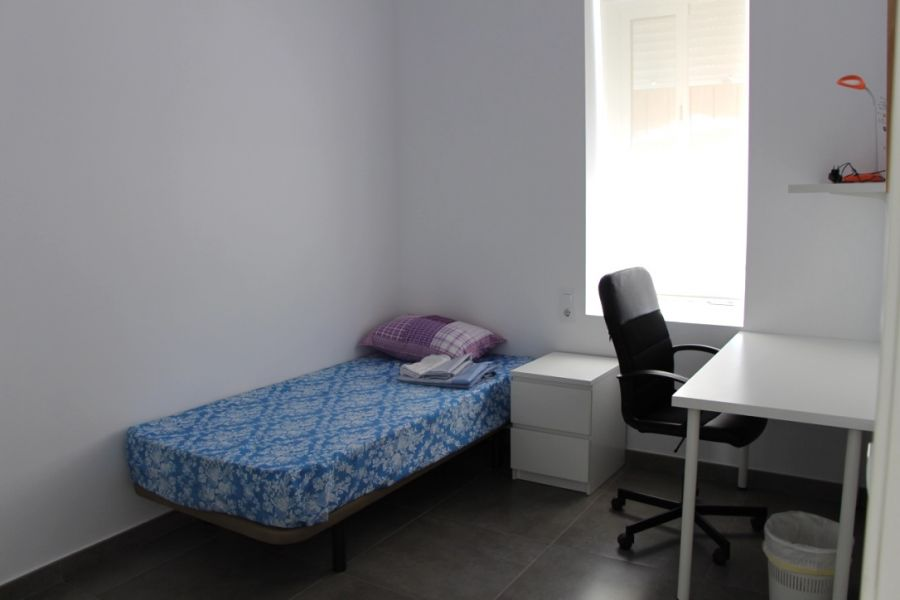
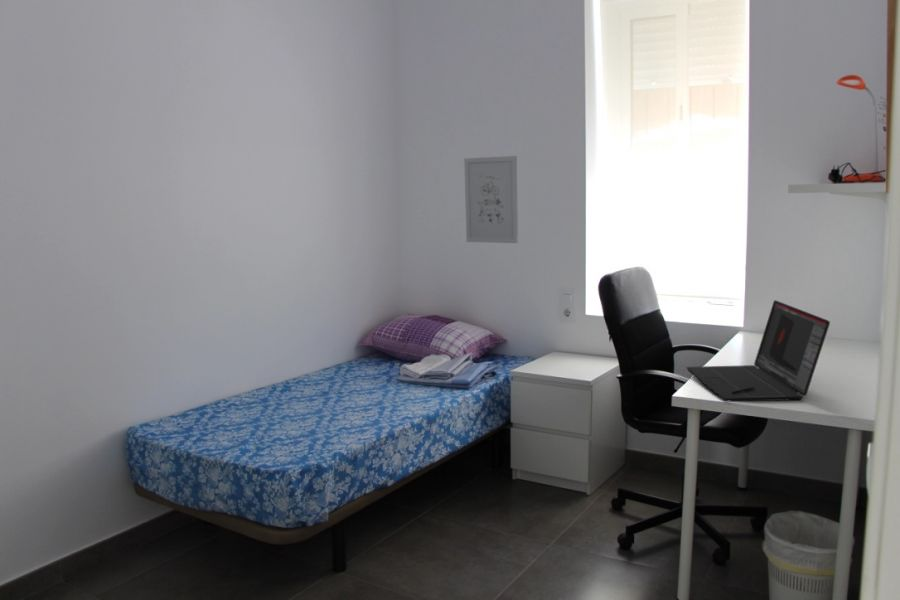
+ laptop [686,299,831,402]
+ wall art [463,155,519,244]
